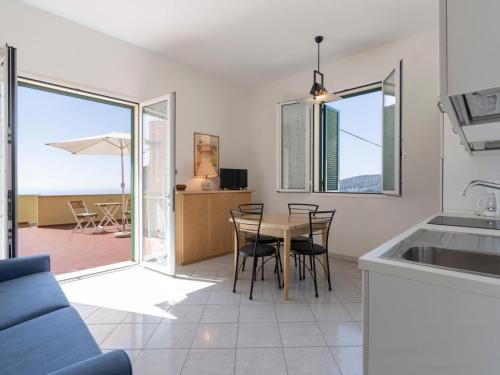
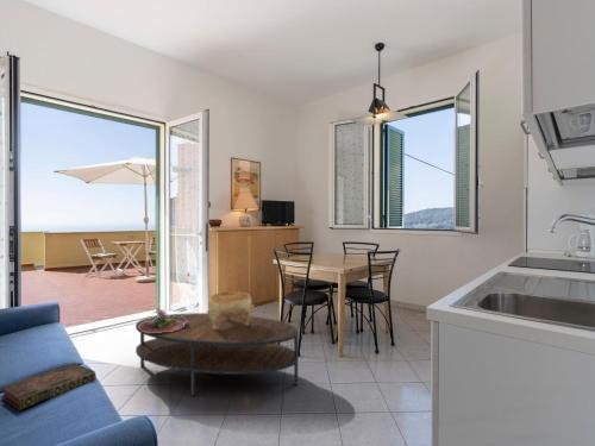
+ decorative bowl [206,290,256,329]
+ book [0,362,98,412]
+ potted flower [138,308,188,333]
+ coffee table [134,312,300,397]
